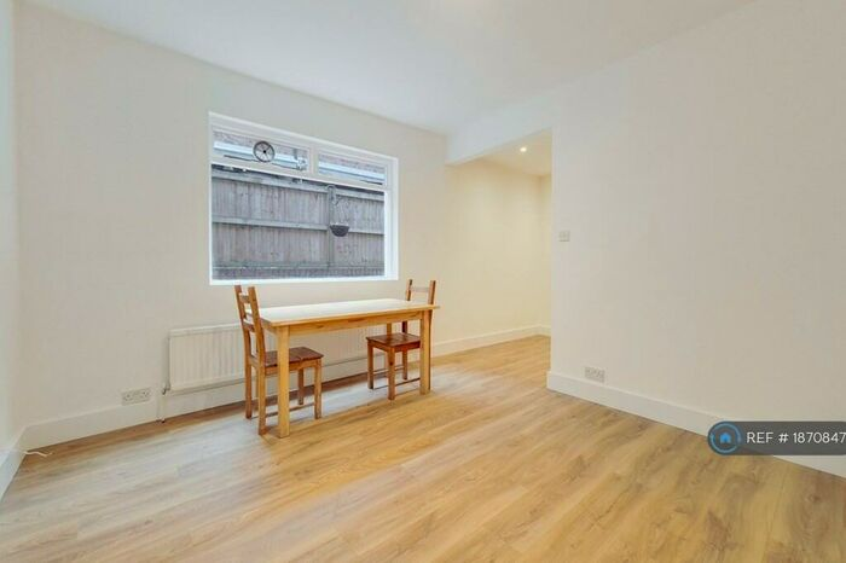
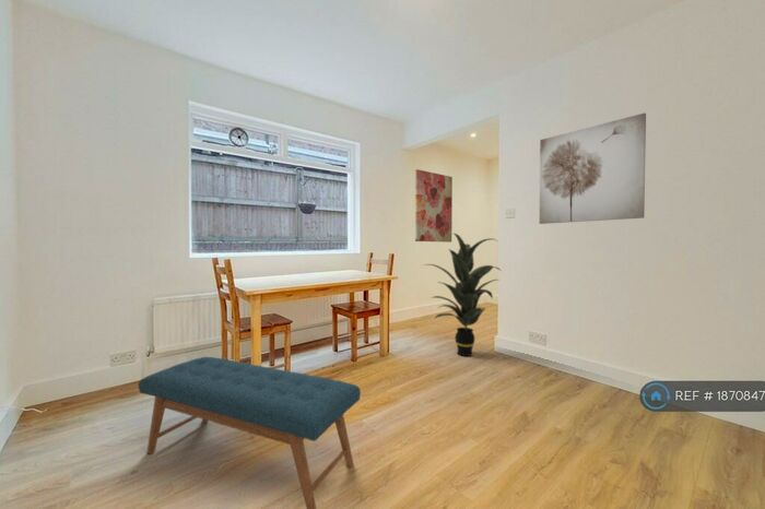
+ bench [138,356,362,509]
+ wall art [538,111,647,225]
+ wall art [414,168,454,244]
+ indoor plant [423,233,503,357]
